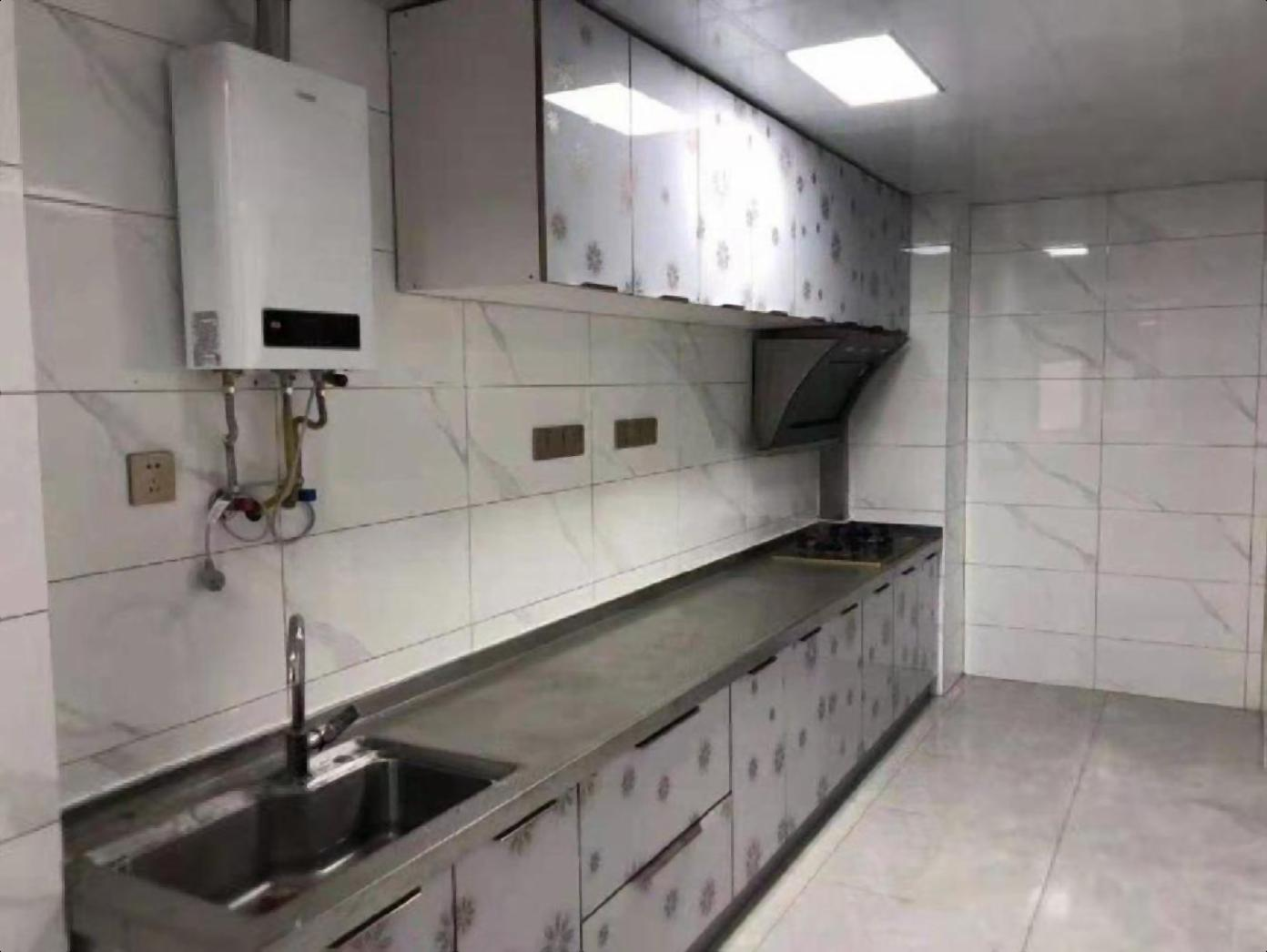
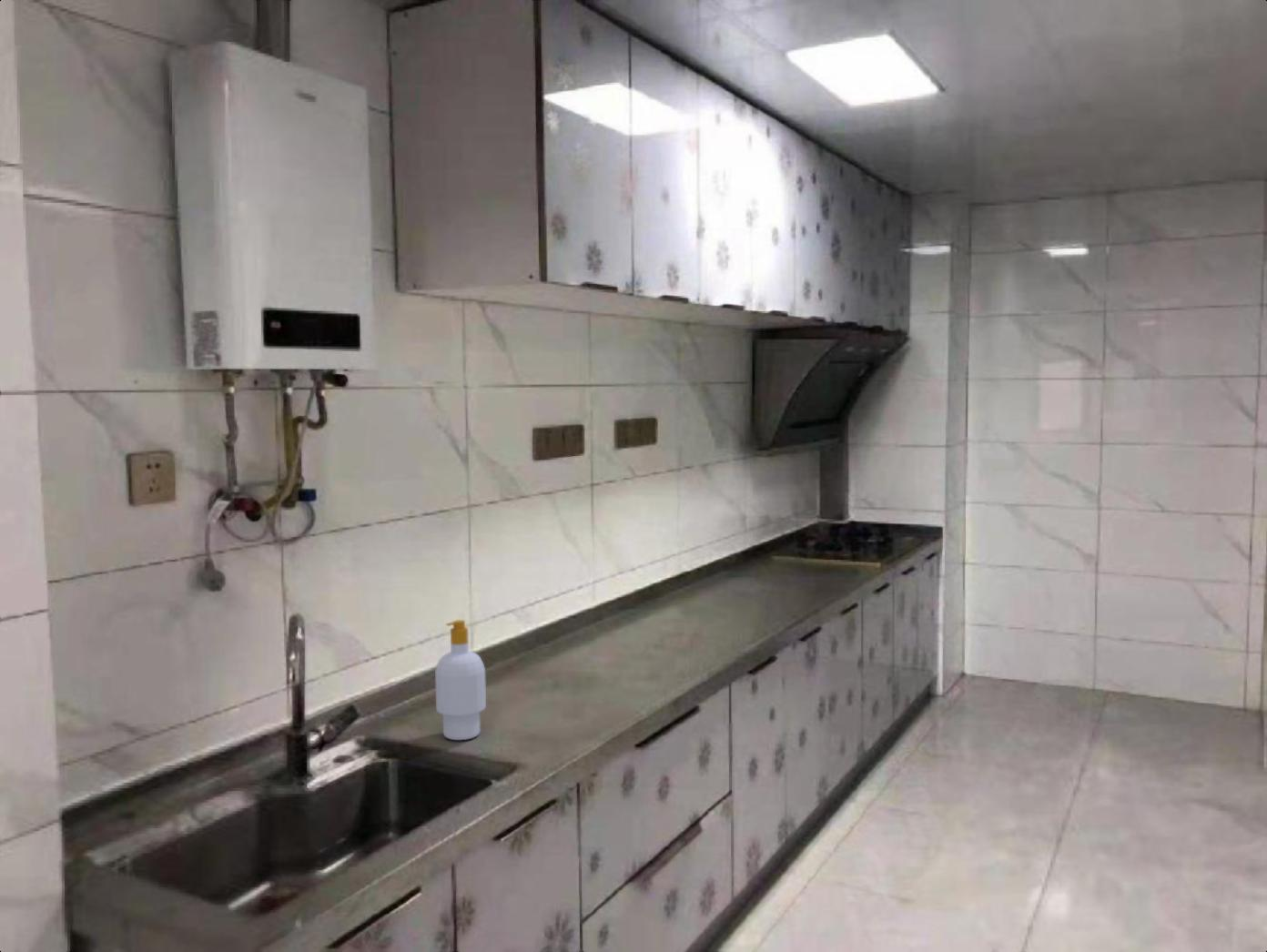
+ soap bottle [434,619,487,741]
